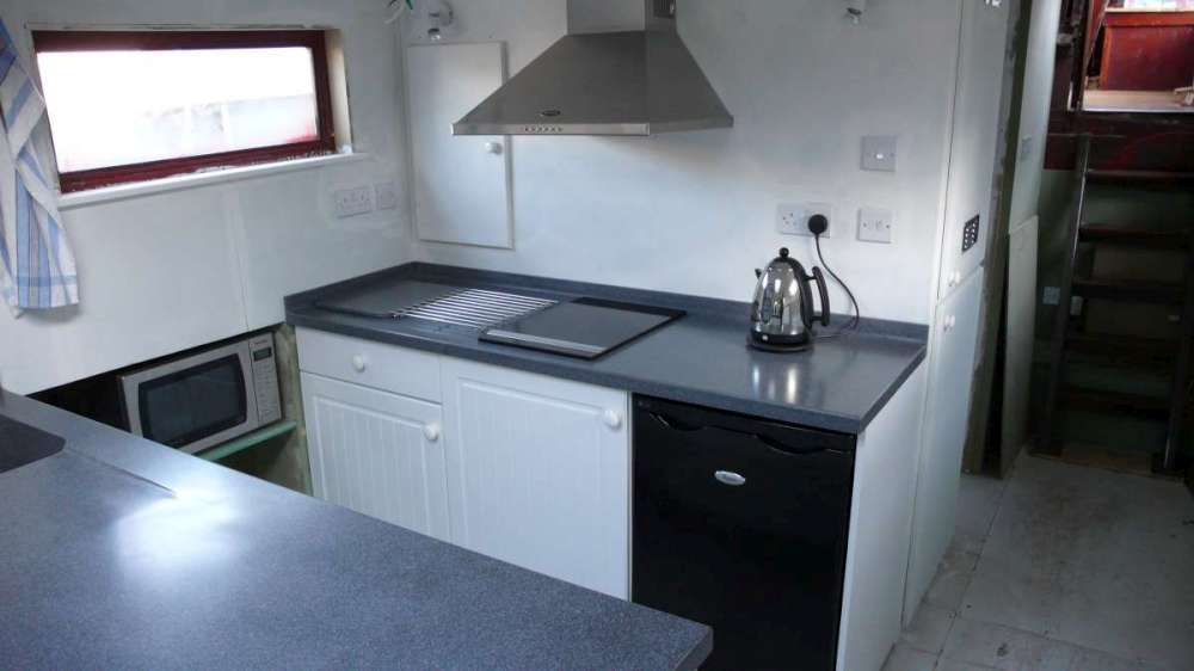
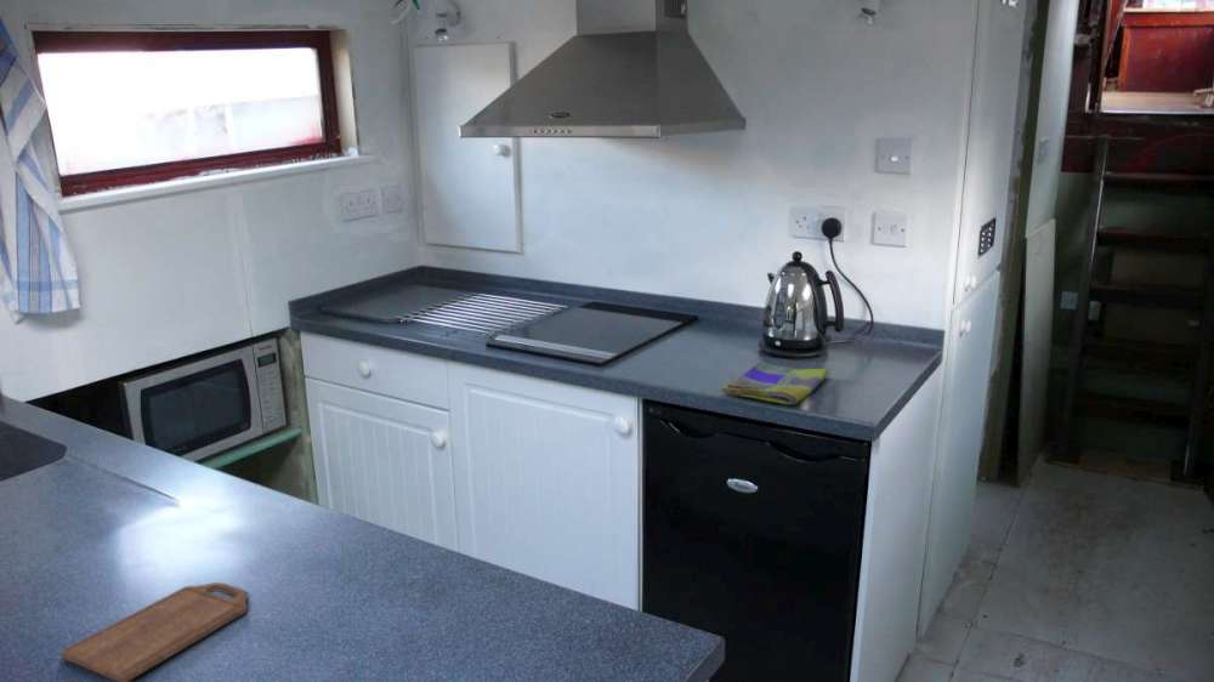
+ dish towel [720,360,829,405]
+ cutting board [59,581,249,682]
